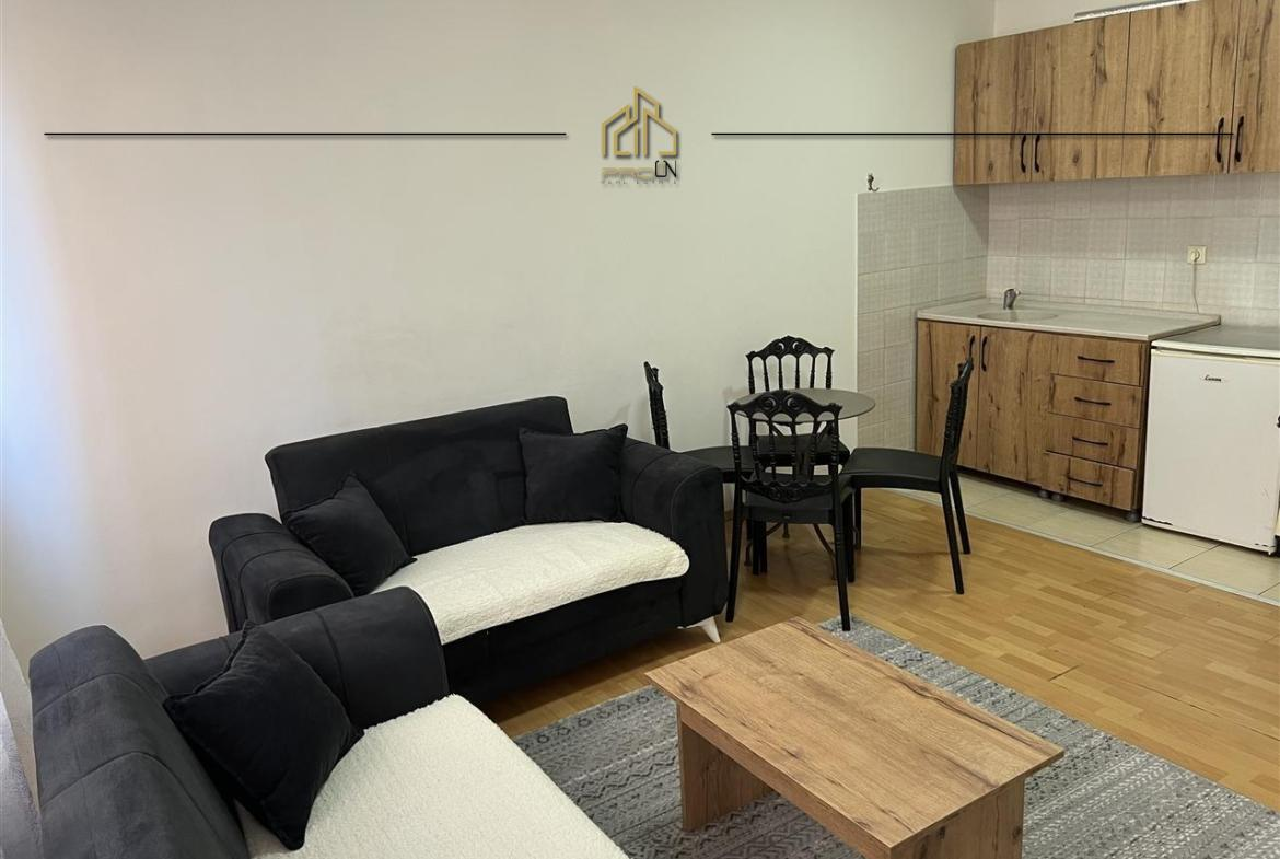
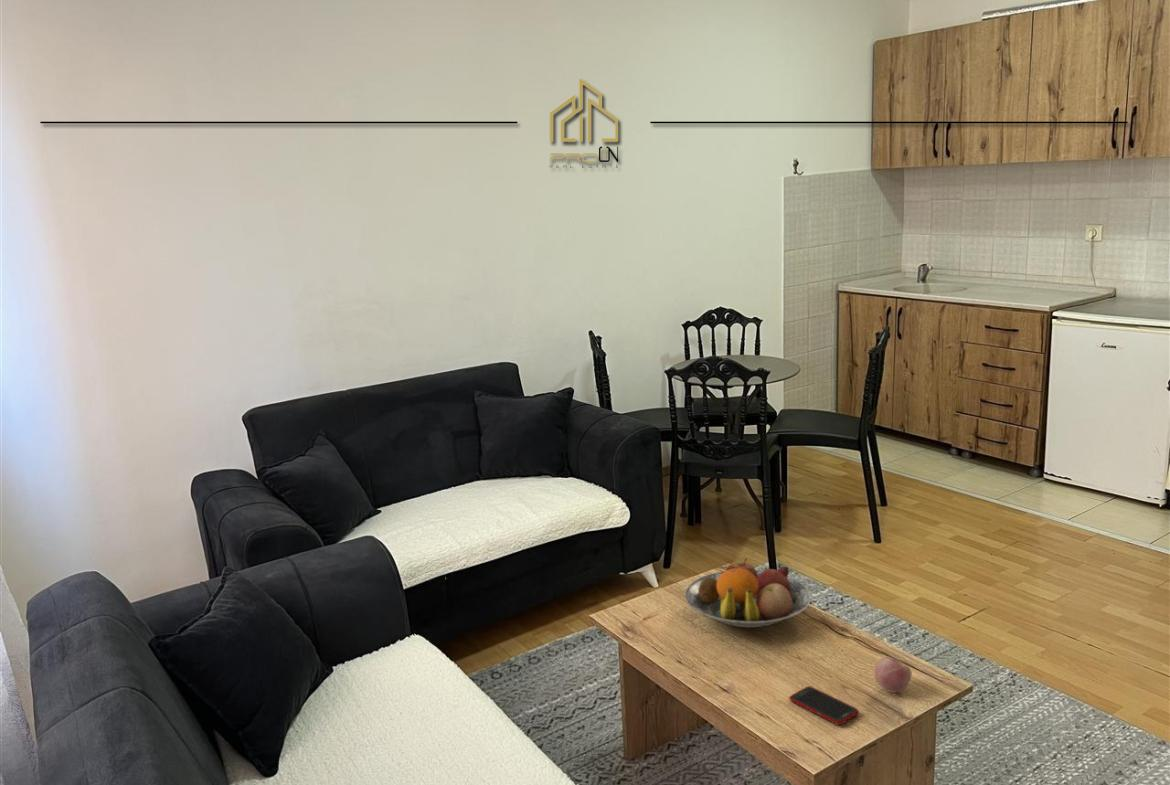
+ apple [873,655,912,693]
+ fruit bowl [684,557,812,629]
+ cell phone [789,685,859,726]
